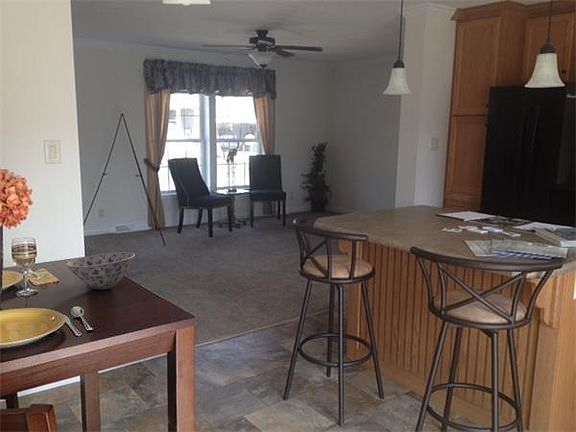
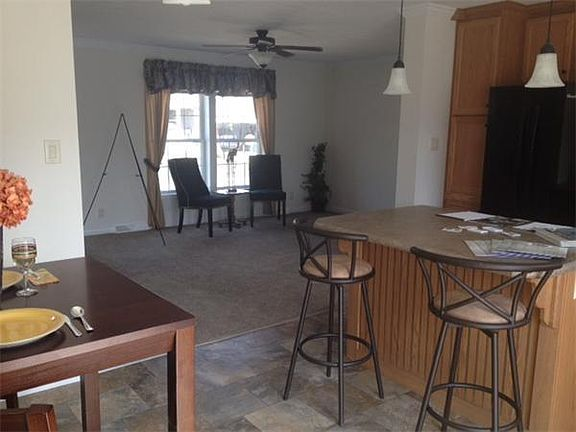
- bowl [65,251,136,290]
